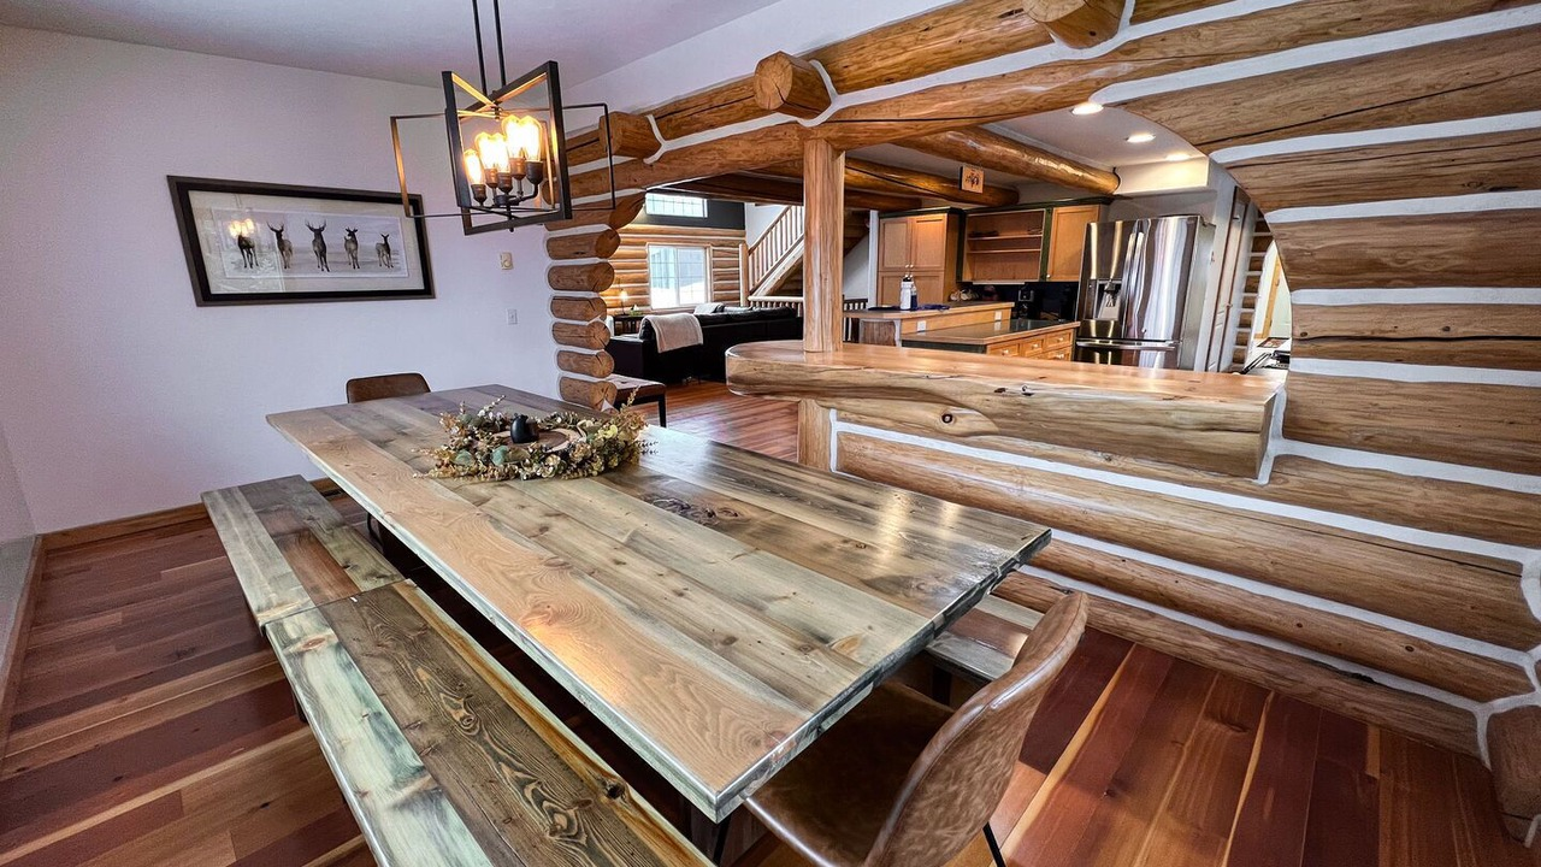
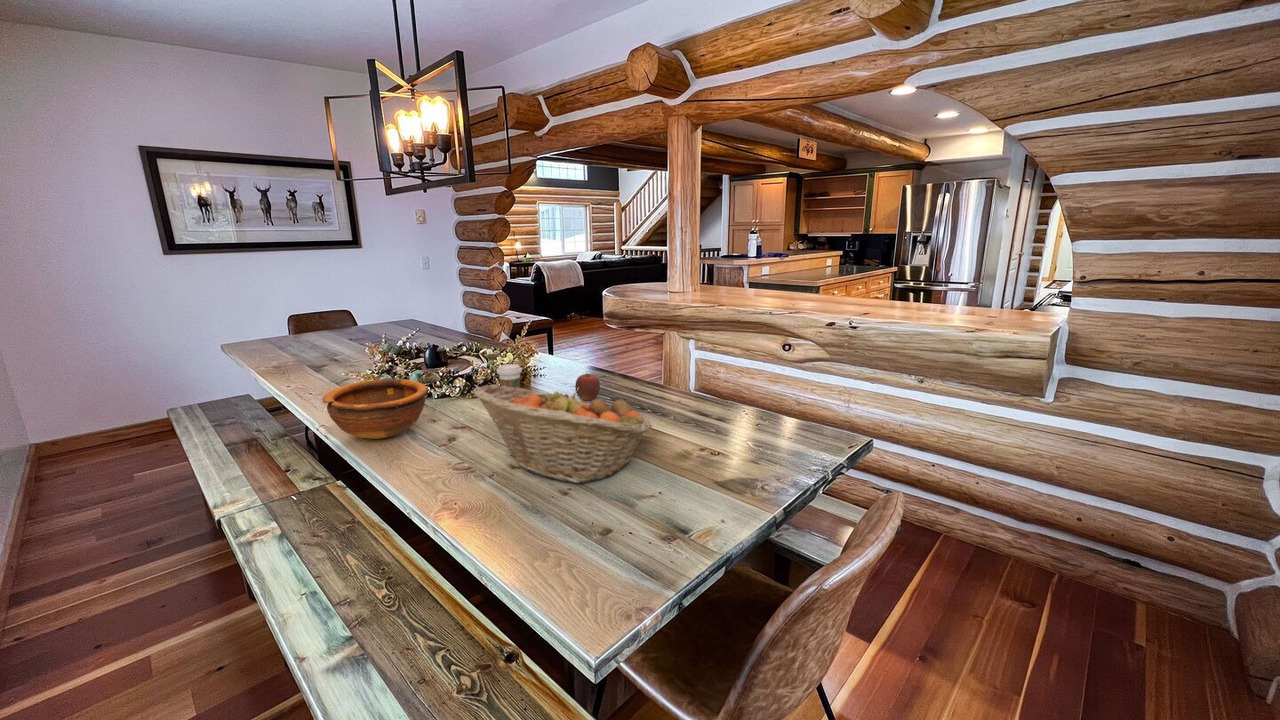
+ bowl [322,378,429,440]
+ fruit basket [472,384,653,484]
+ apple [574,373,601,401]
+ coffee cup [496,363,523,388]
